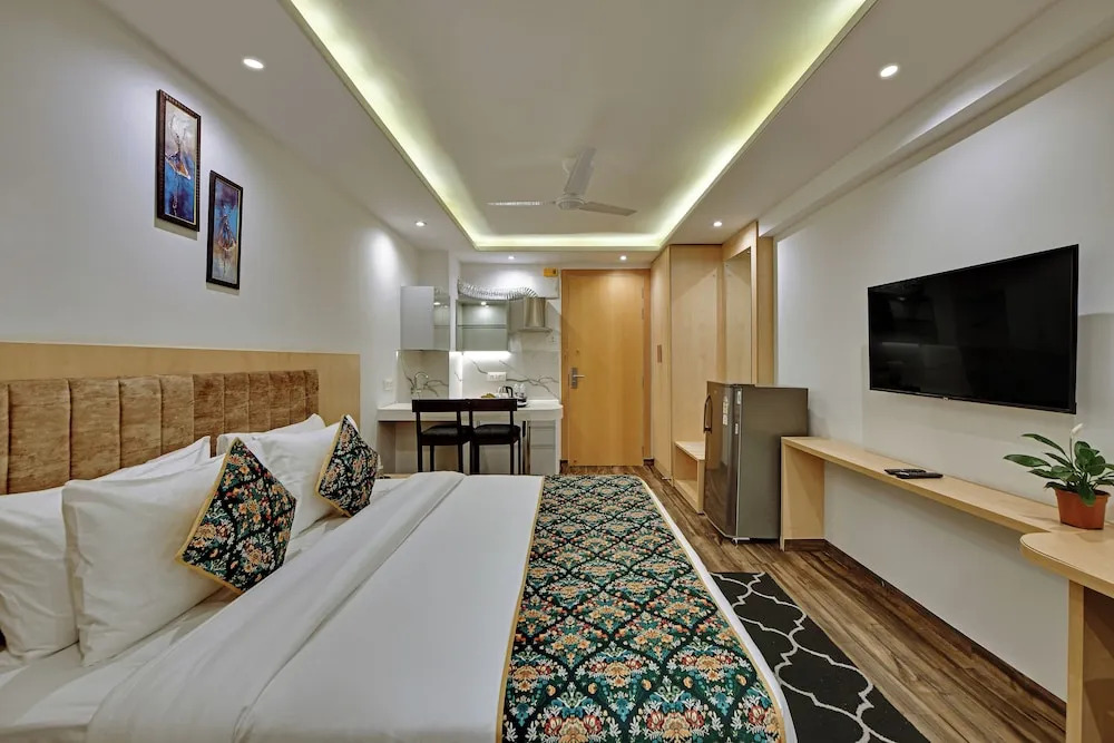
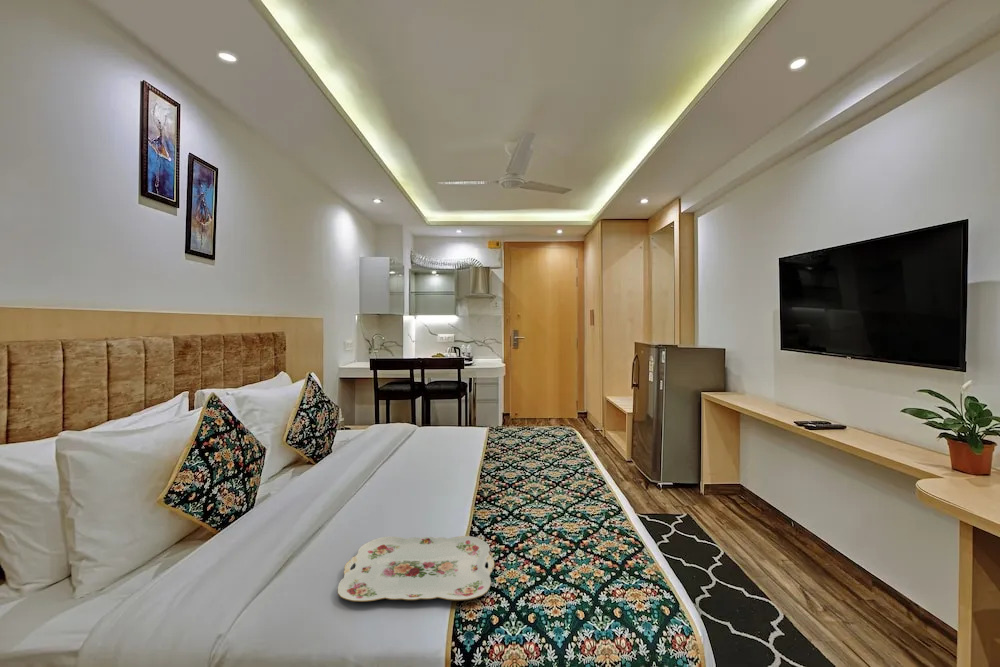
+ serving tray [337,535,496,603]
